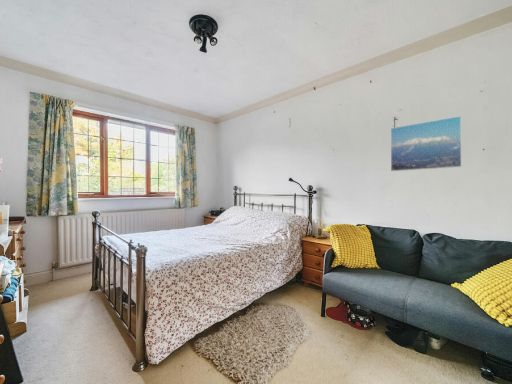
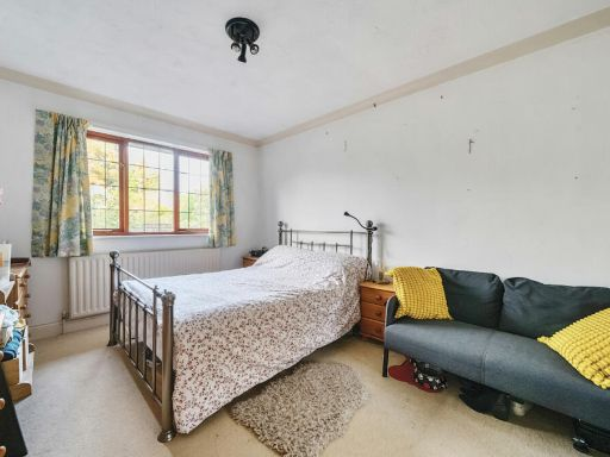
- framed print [390,115,463,172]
